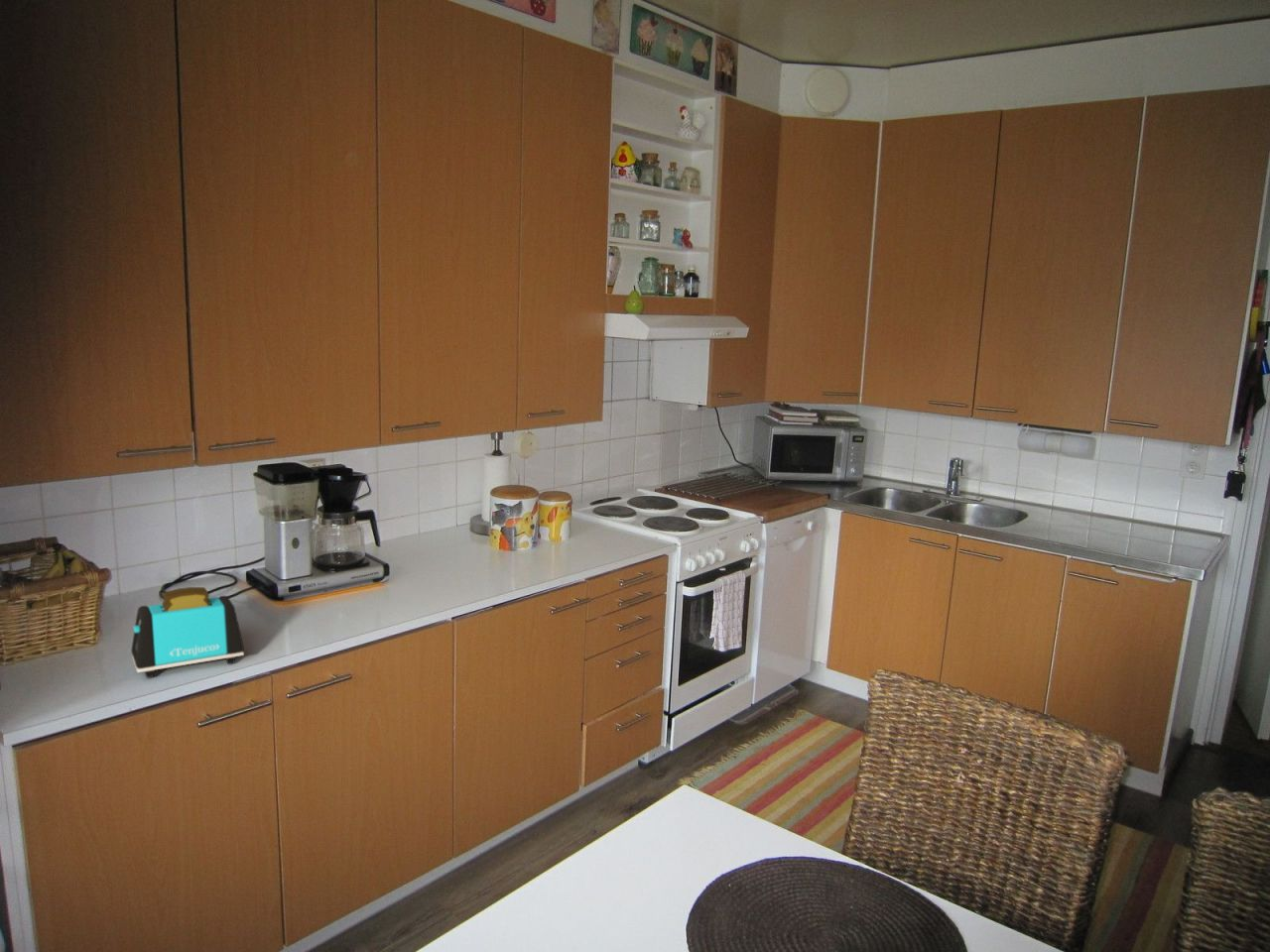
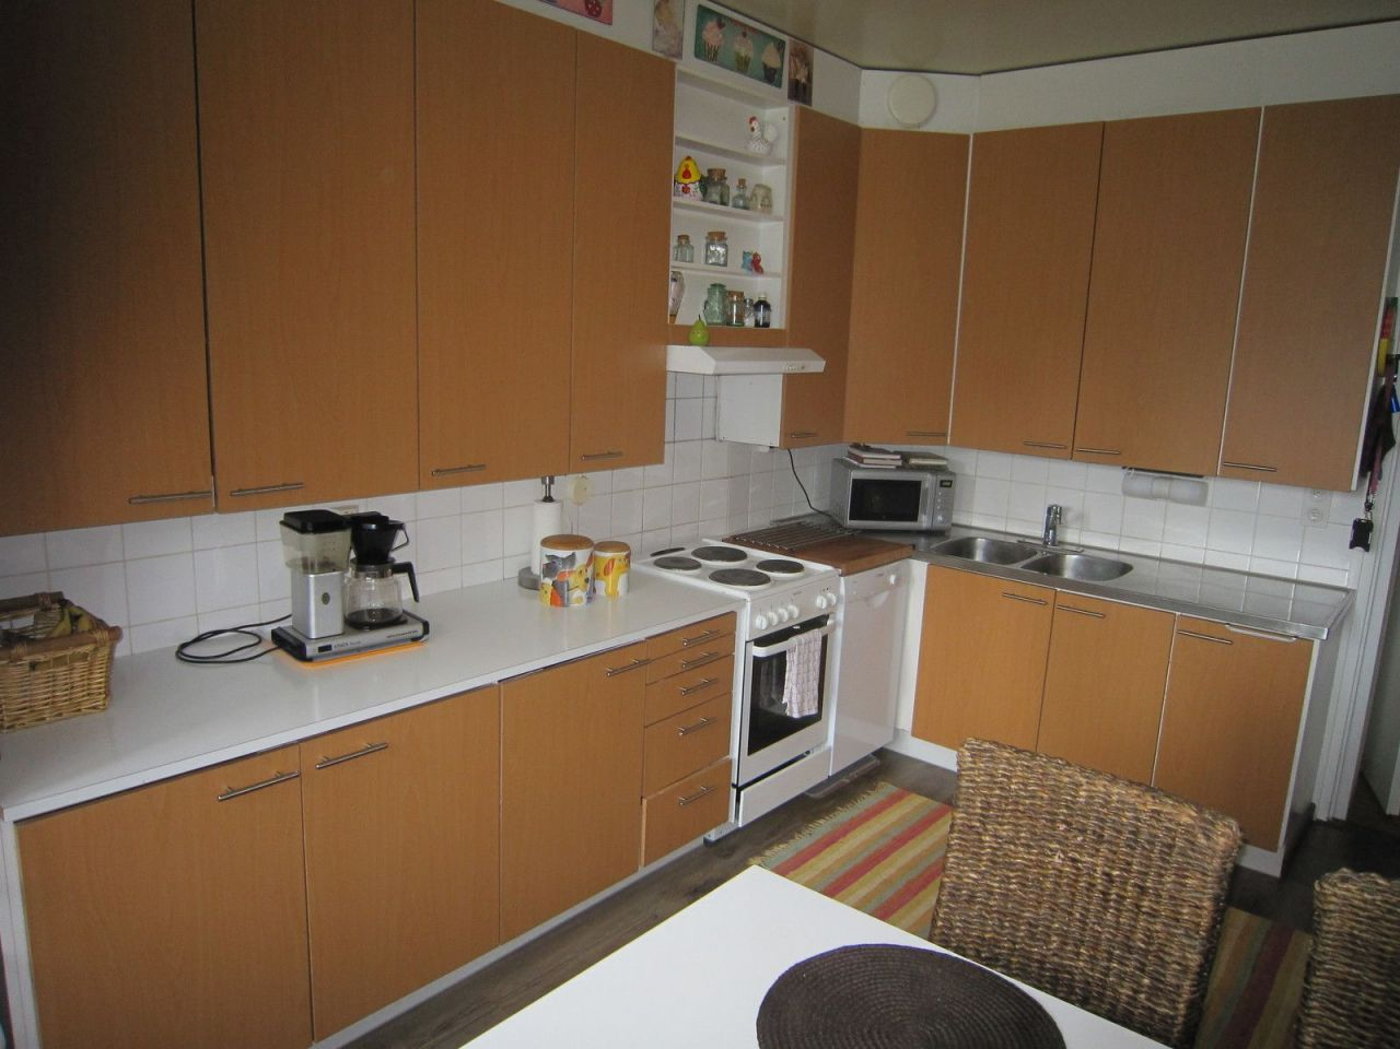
- toaster [130,586,245,678]
